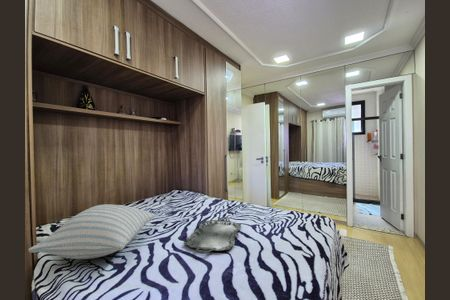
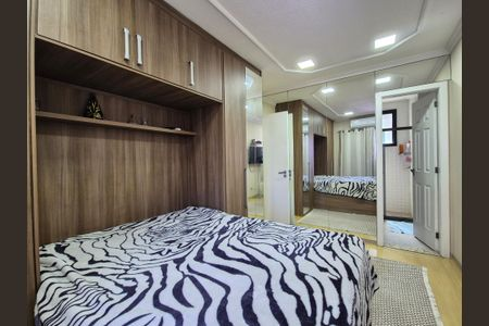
- serving tray [183,216,242,254]
- pillow [28,203,156,260]
